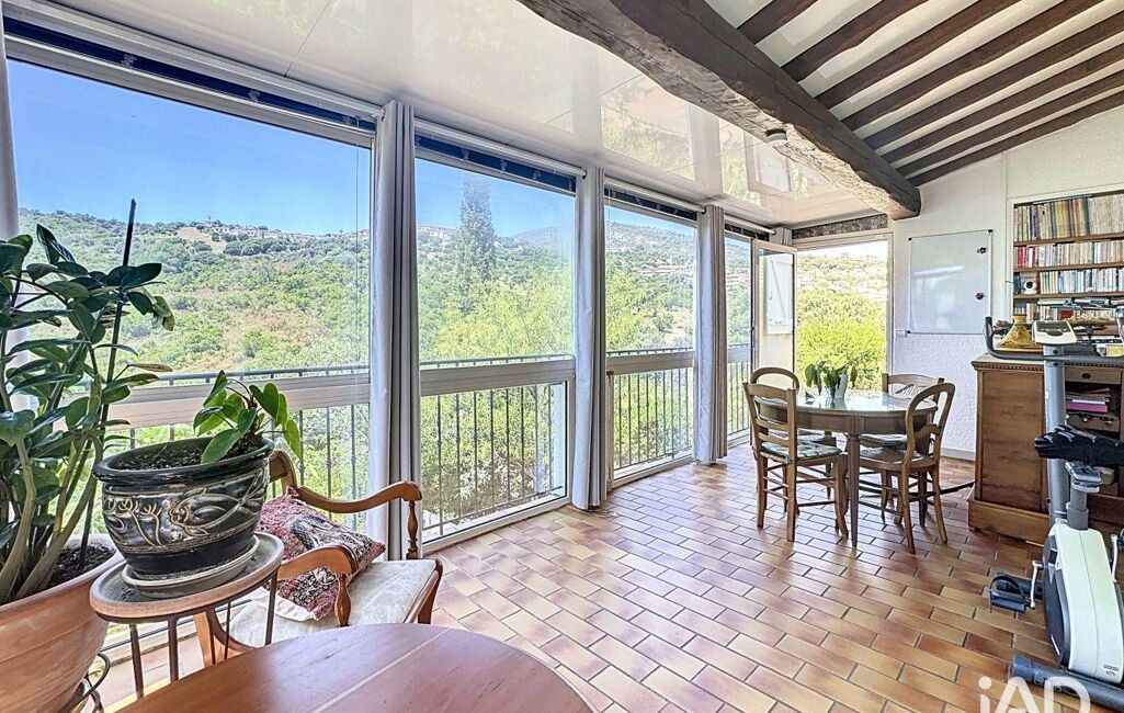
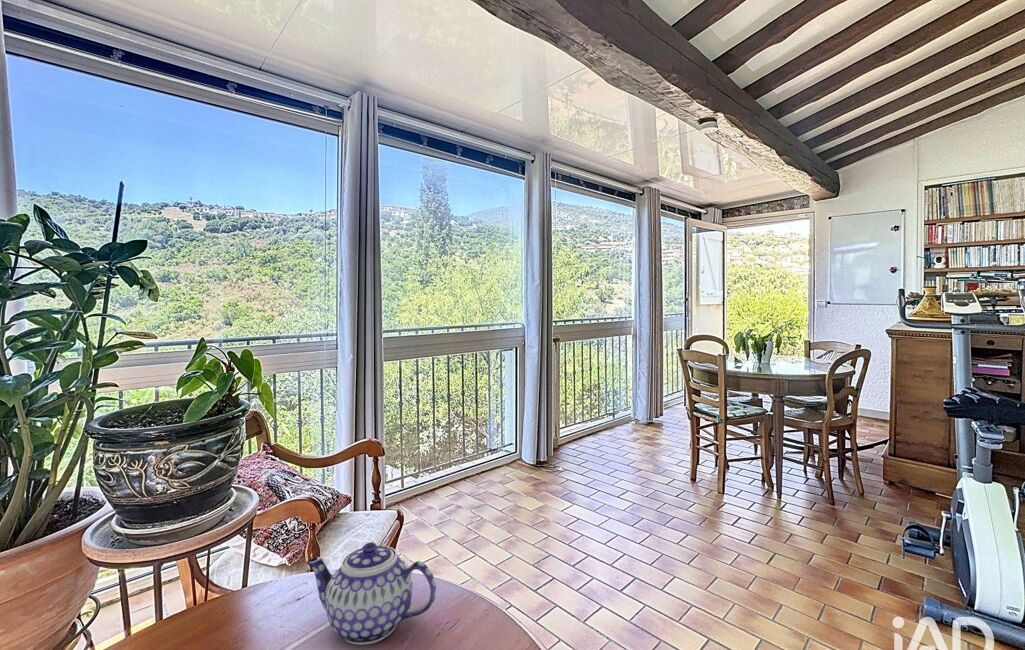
+ teapot [306,542,437,646]
